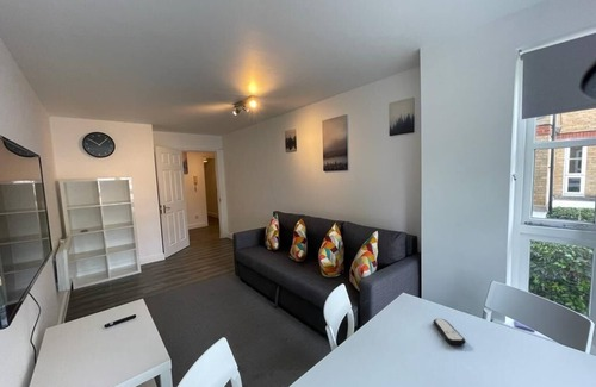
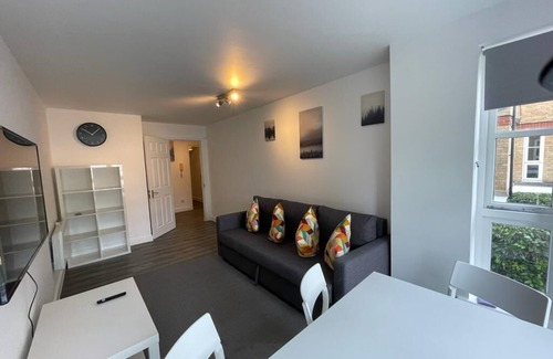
- remote control [432,318,467,345]
